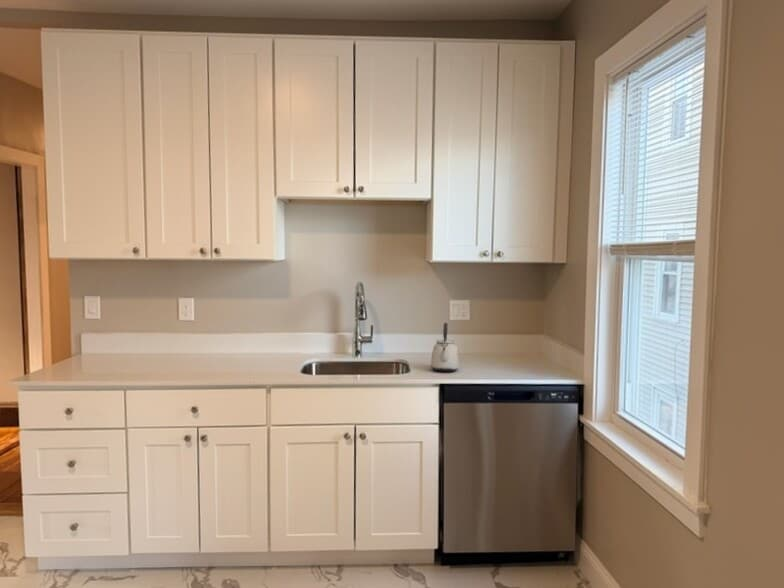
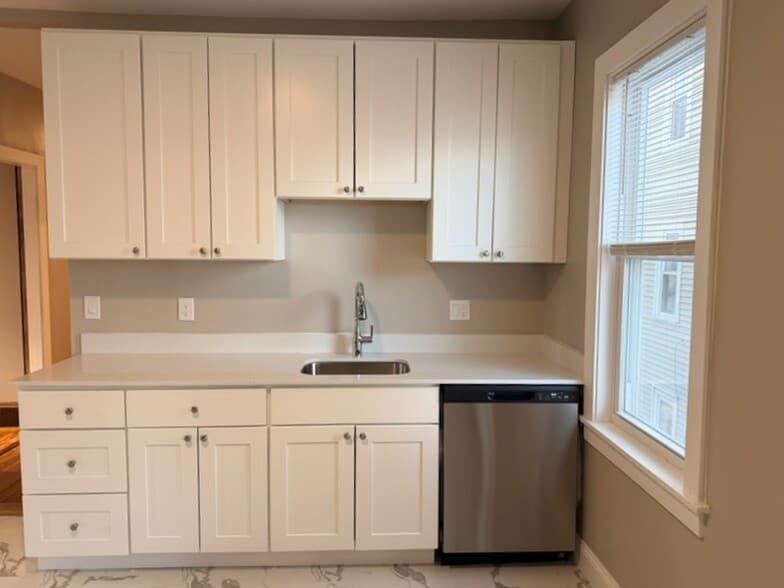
- kettle [430,322,460,373]
